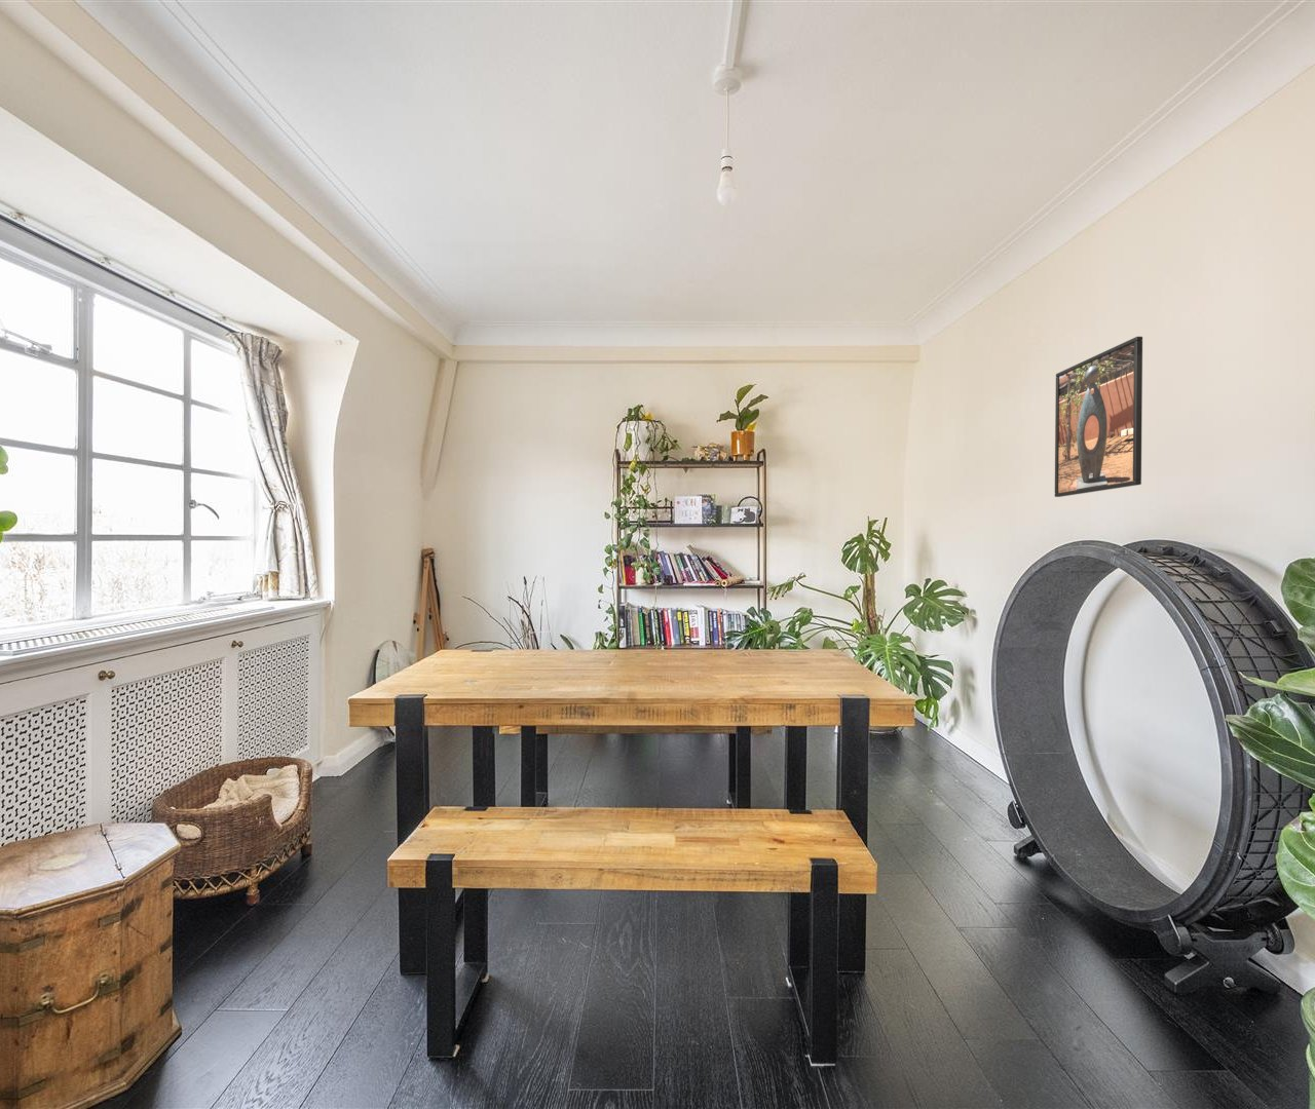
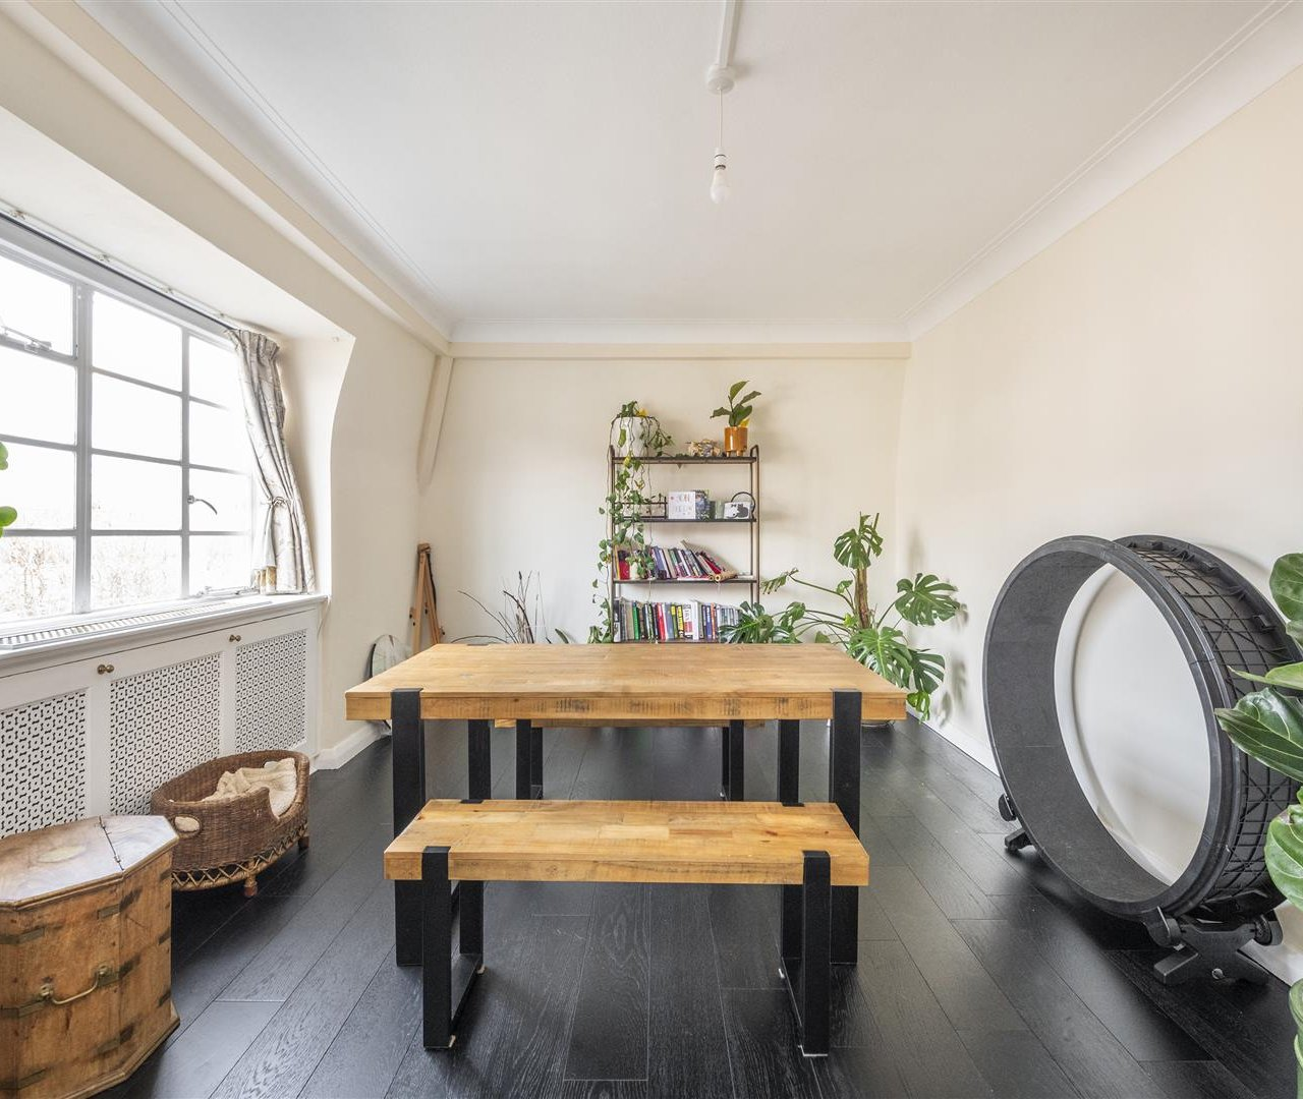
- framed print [1054,336,1143,498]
